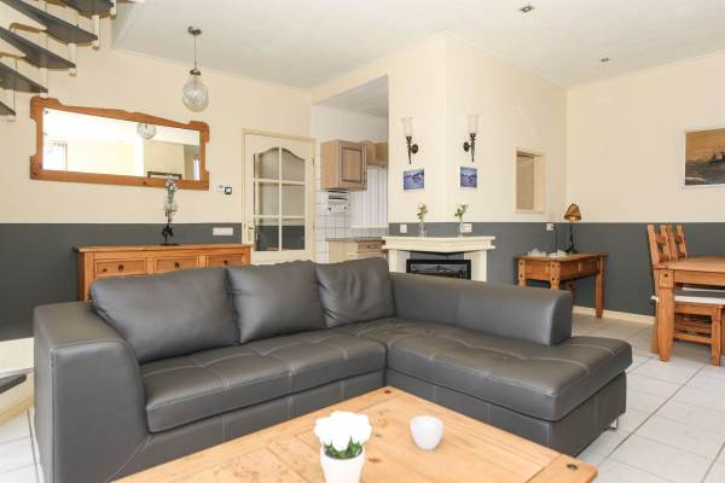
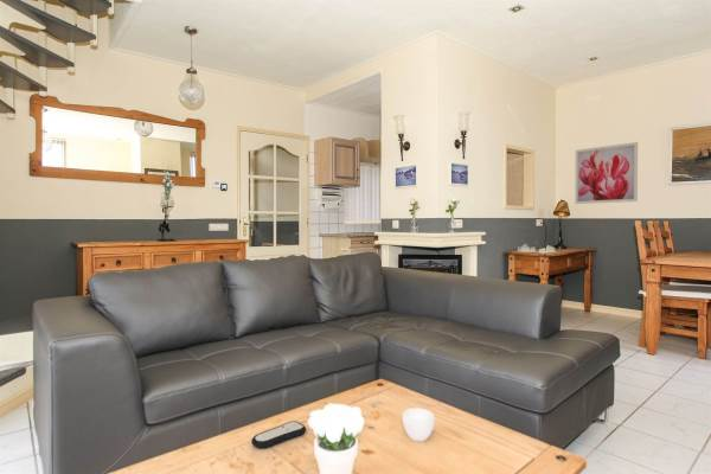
+ remote control [250,419,307,449]
+ wall art [574,141,639,205]
